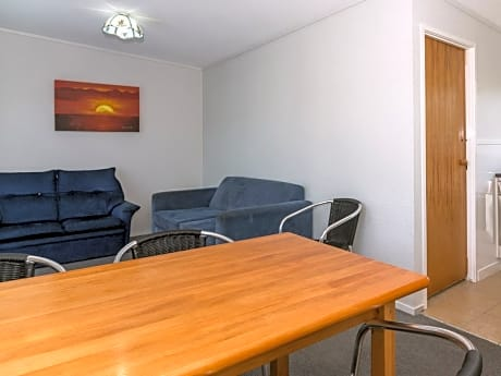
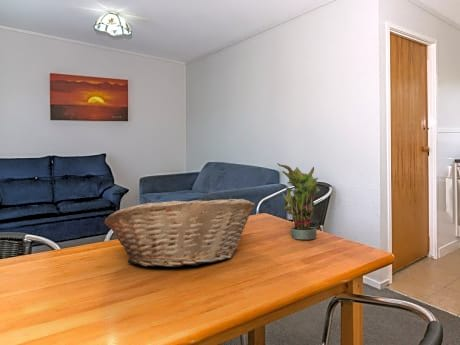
+ fruit basket [103,198,256,268]
+ potted plant [276,162,321,241]
